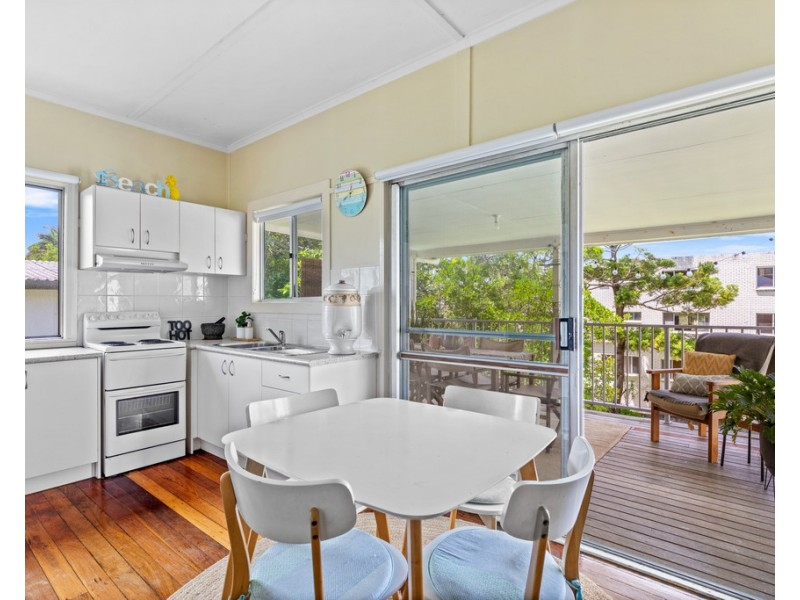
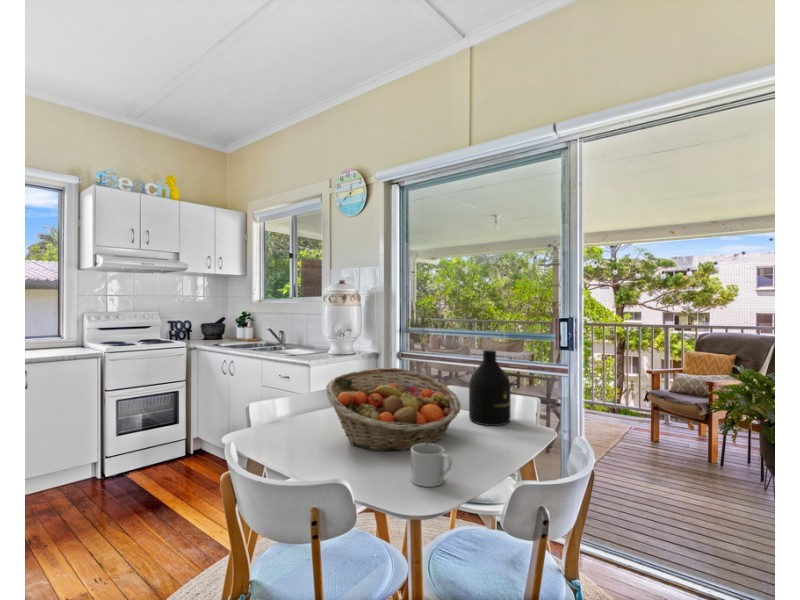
+ mug [410,443,453,488]
+ fruit basket [325,367,462,453]
+ bottle [468,349,512,427]
